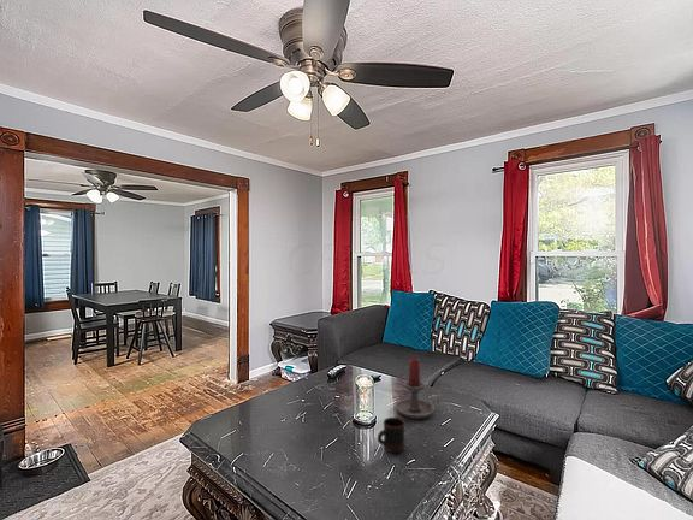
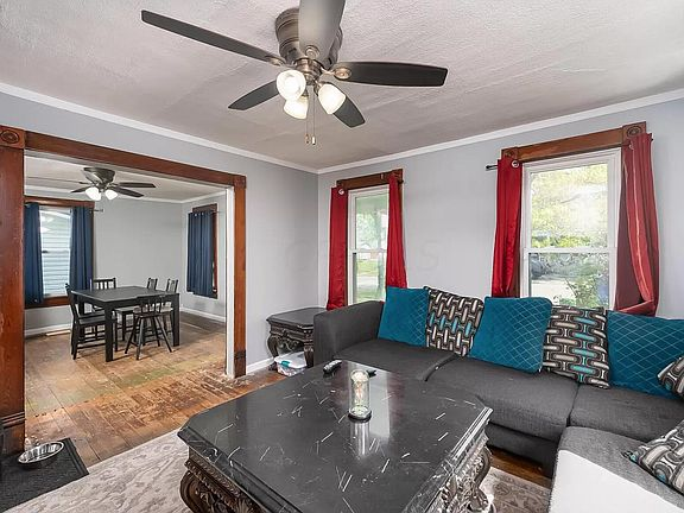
- mug [377,416,407,454]
- candle holder [395,358,442,420]
